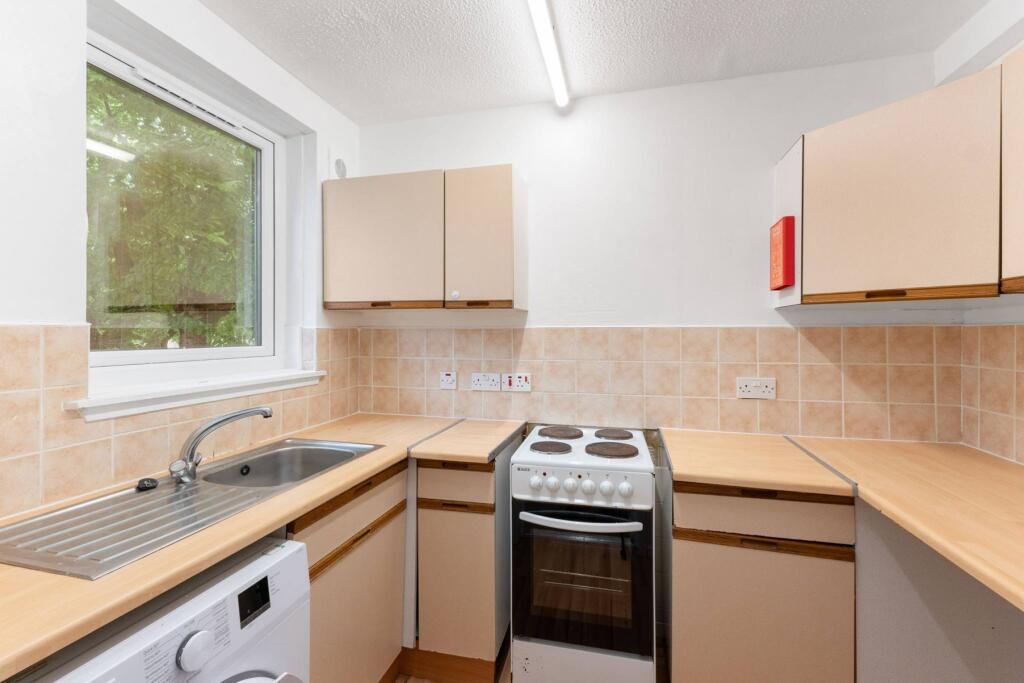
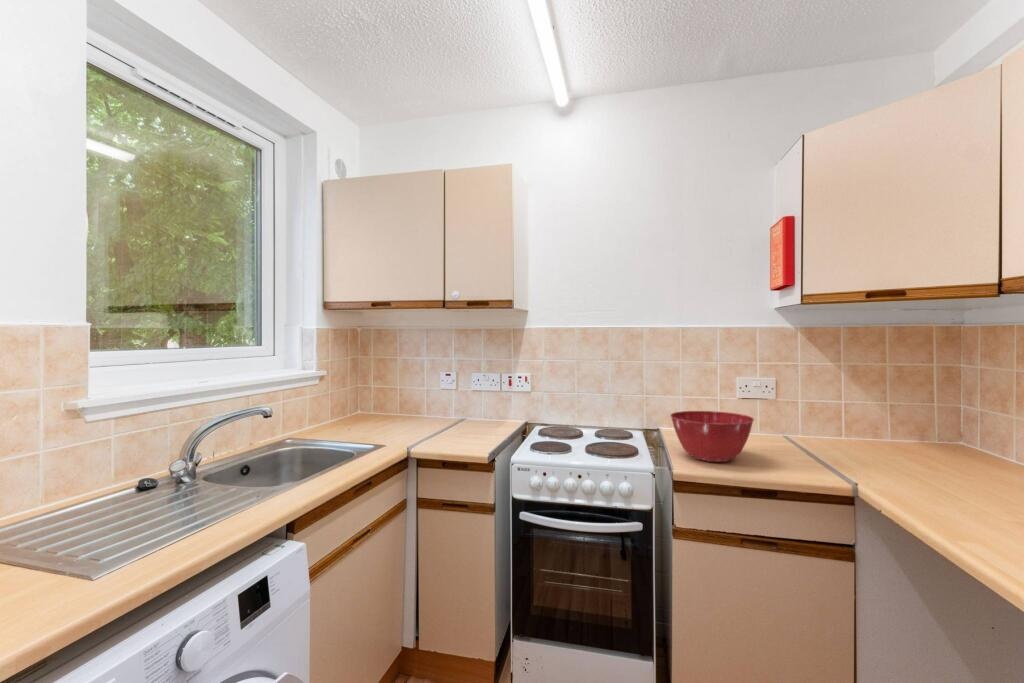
+ mixing bowl [669,410,755,463]
